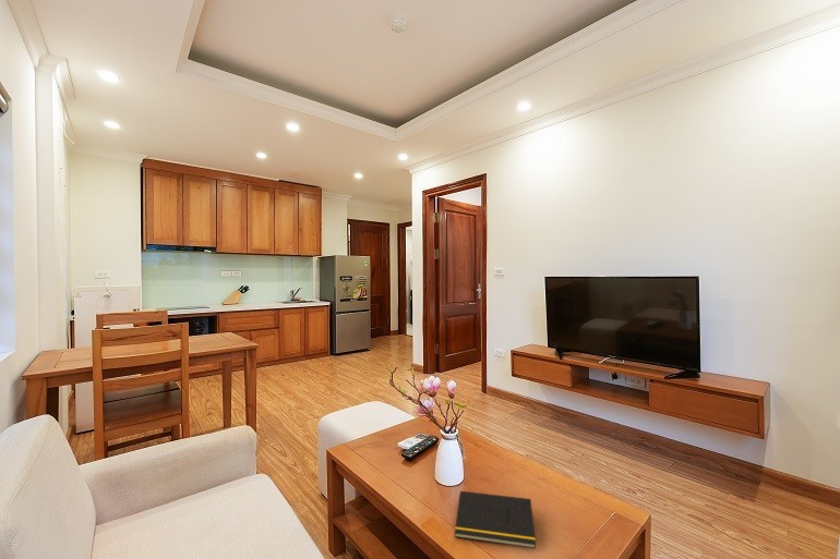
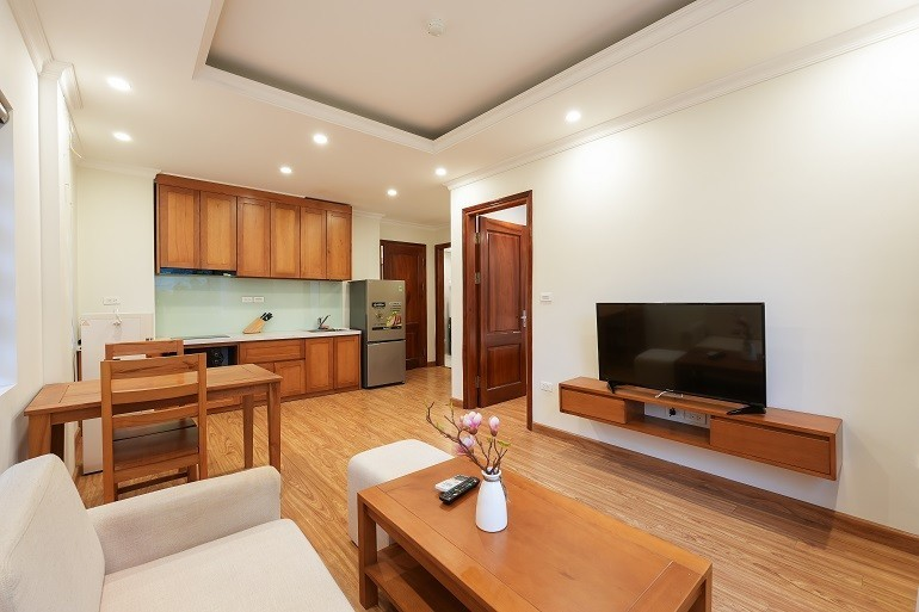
- notepad [454,490,537,549]
